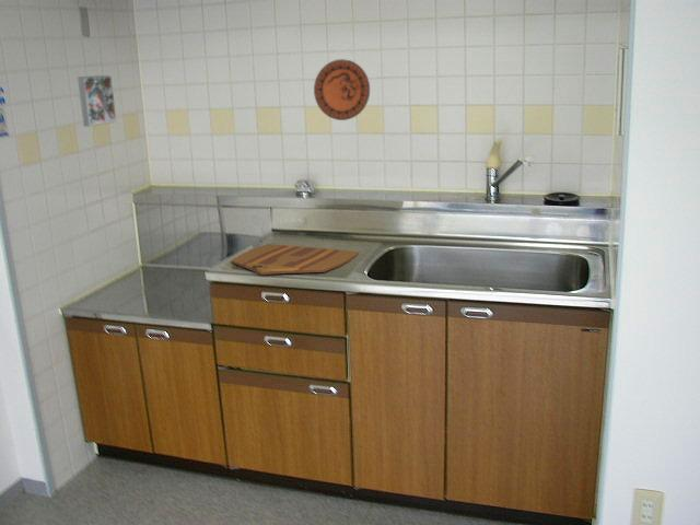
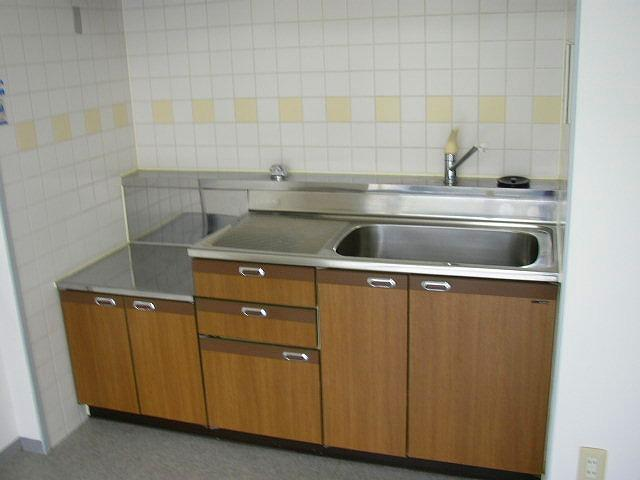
- decorative tile [77,74,117,128]
- decorative plate [313,58,371,121]
- cutting board [230,243,360,276]
